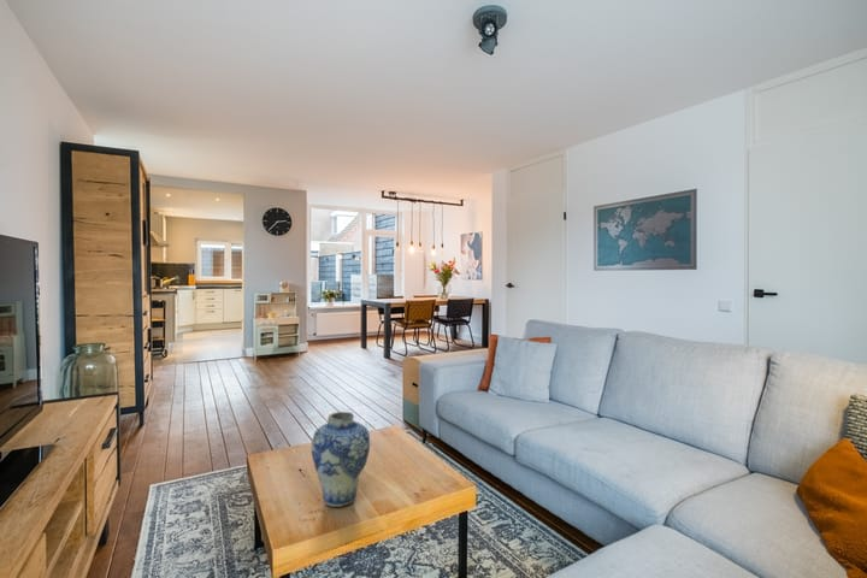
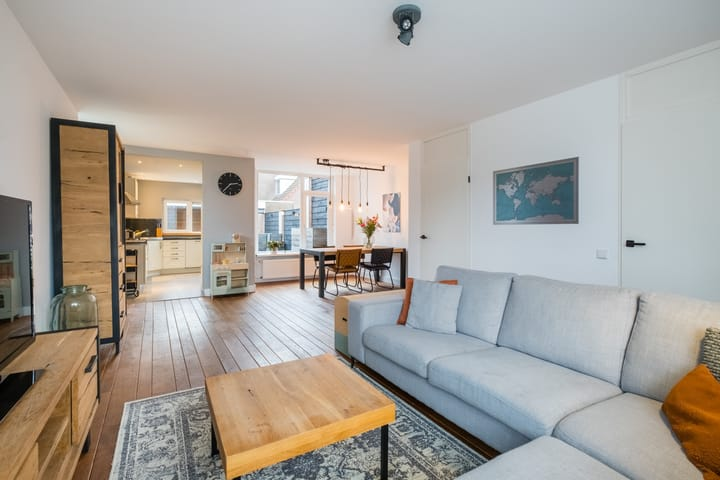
- vase [311,411,371,508]
